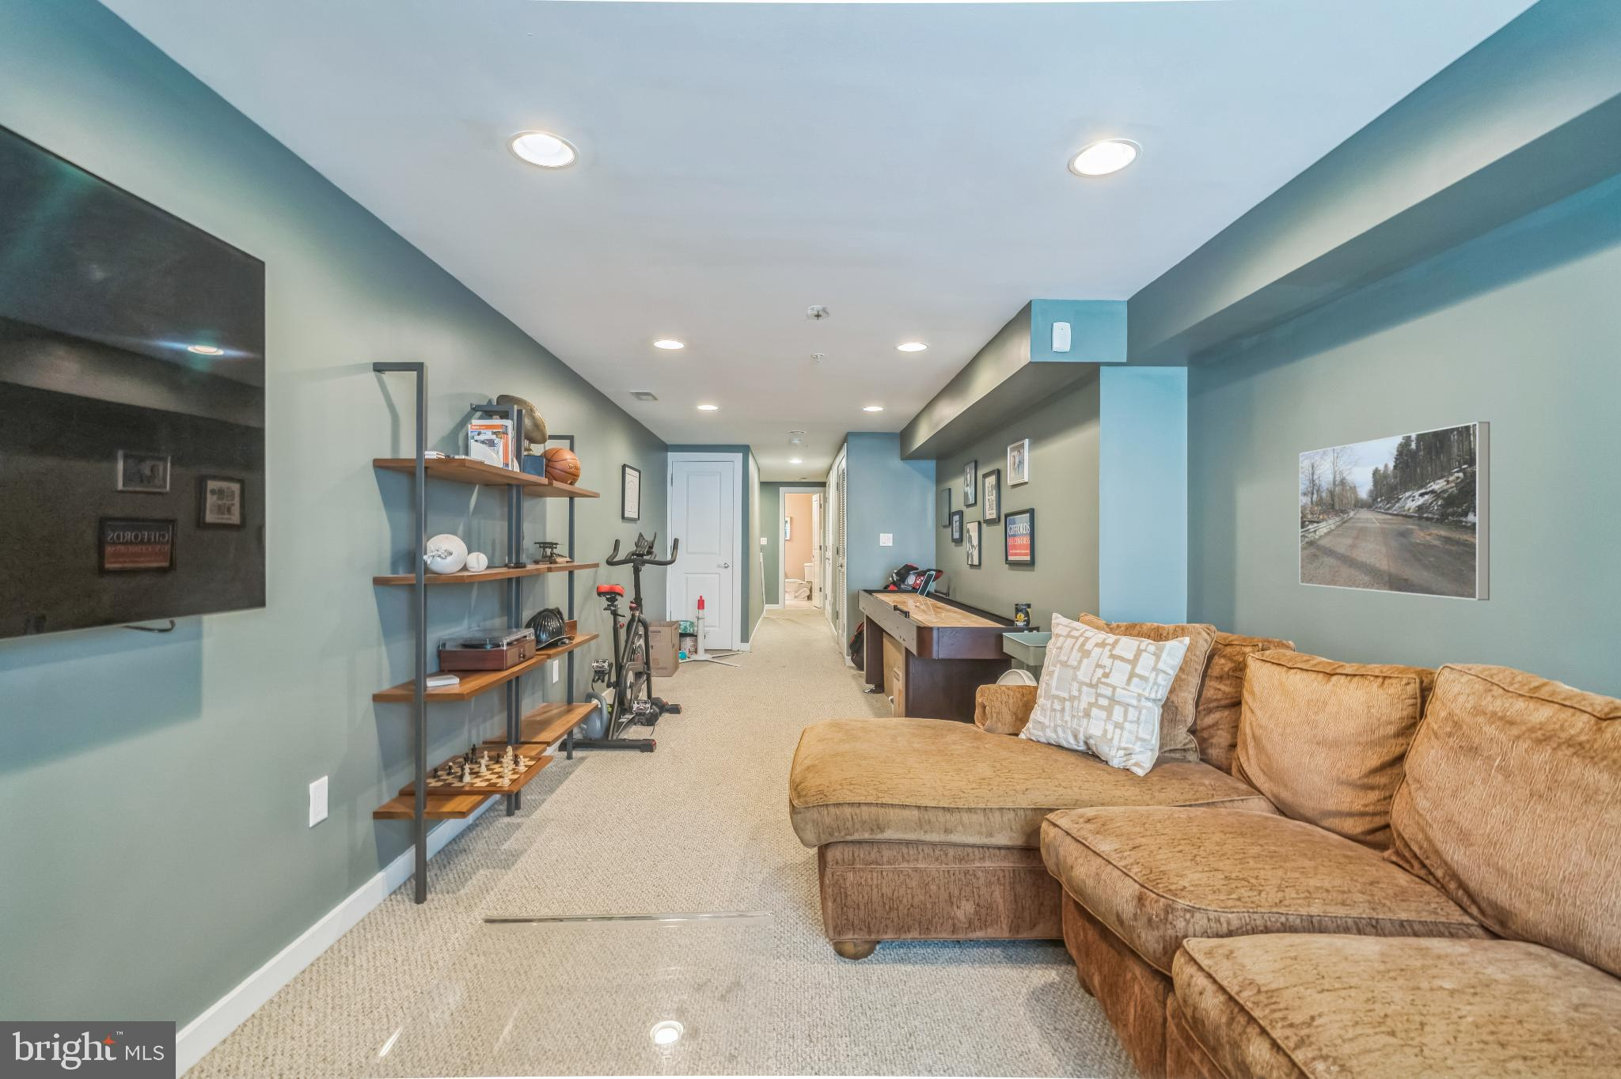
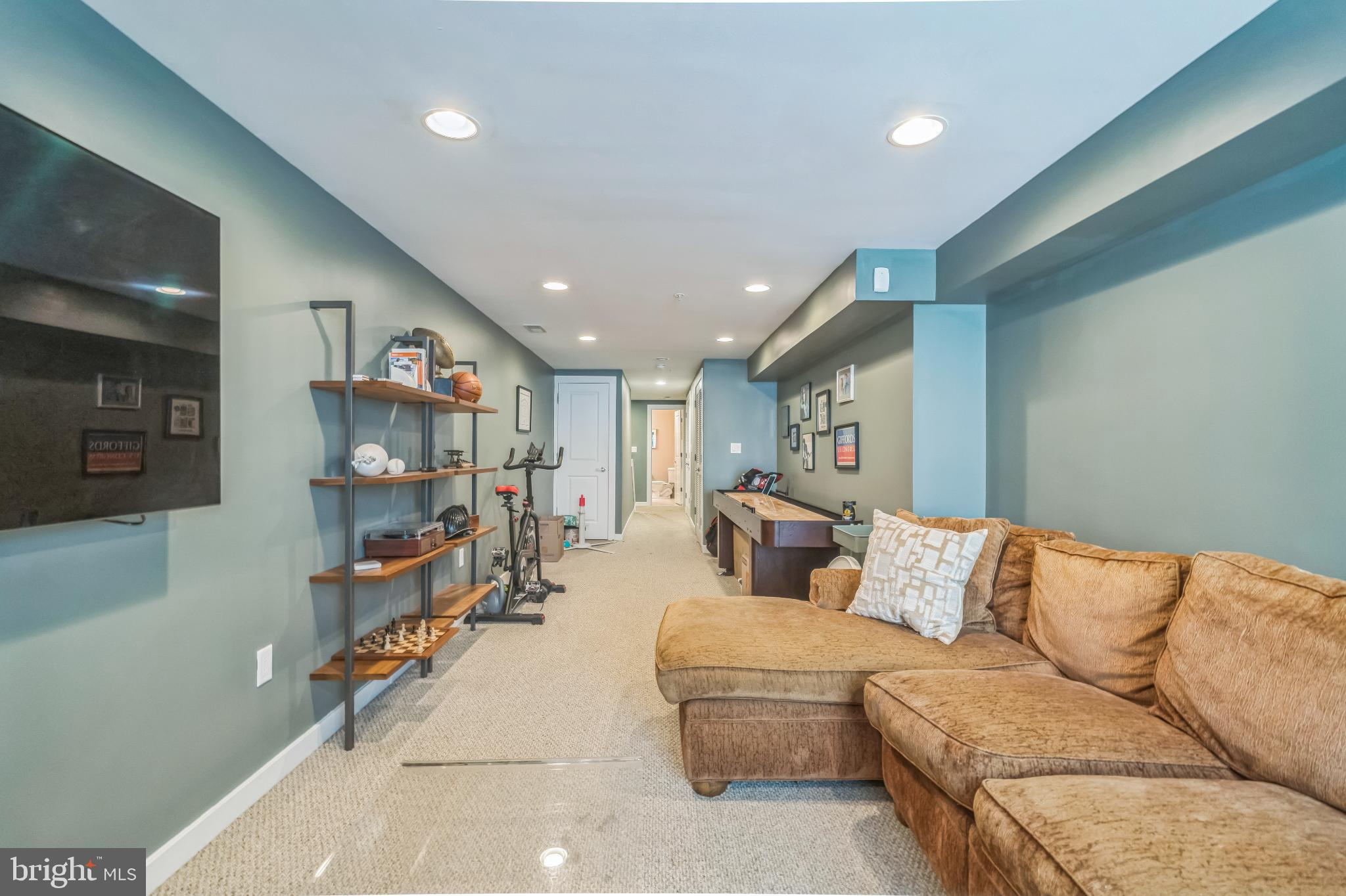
- smoke detector [804,305,831,322]
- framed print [1299,420,1491,601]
